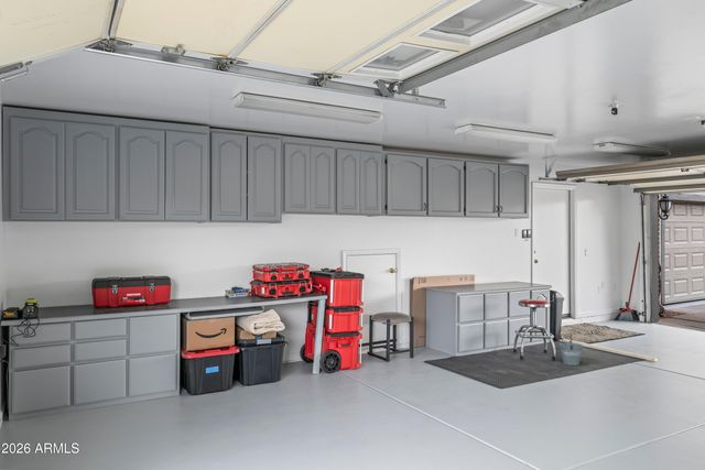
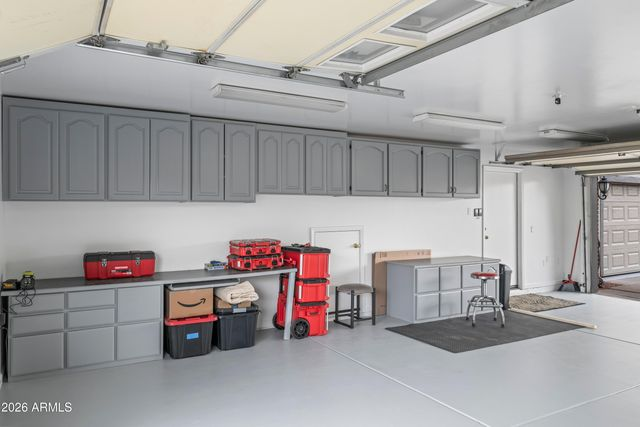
- bucket [558,332,584,367]
